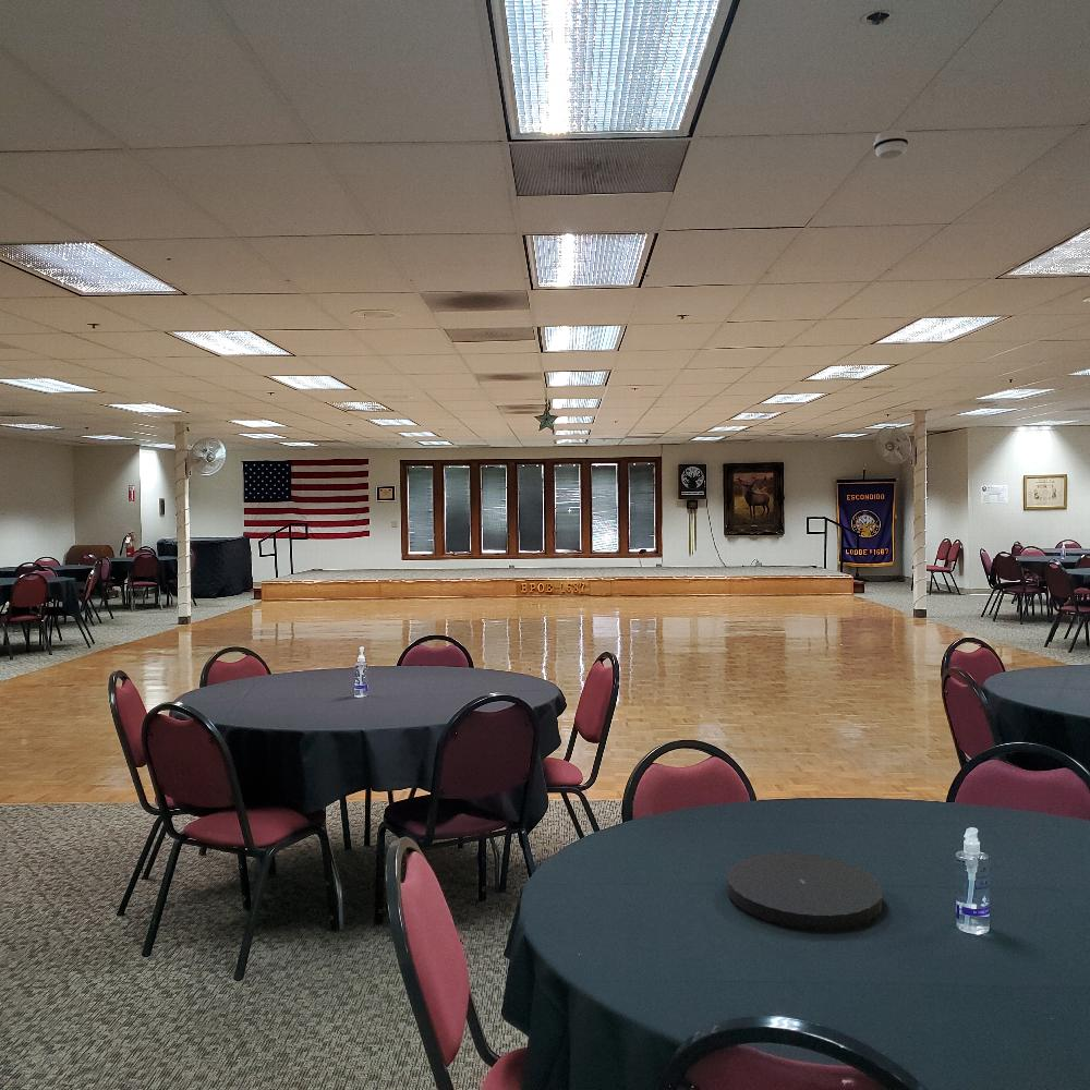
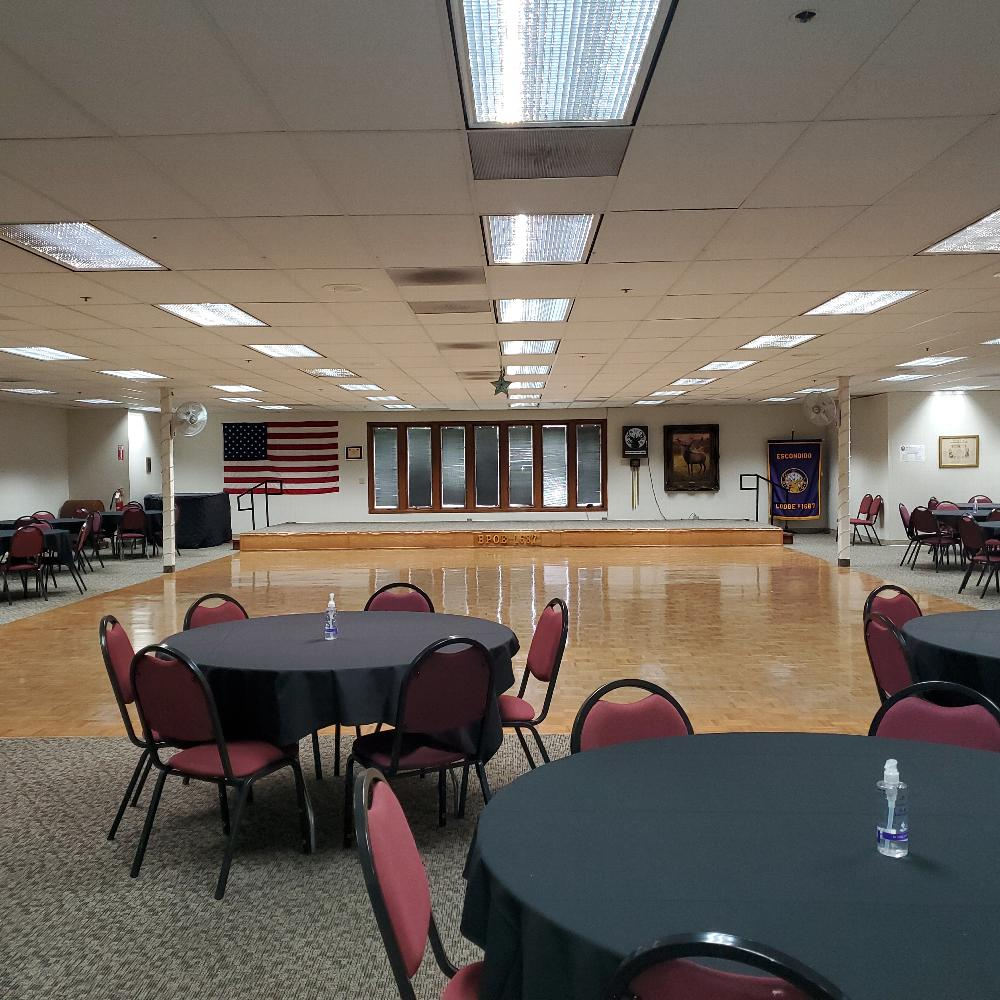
- smoke detector [873,129,910,160]
- plate [726,852,883,931]
